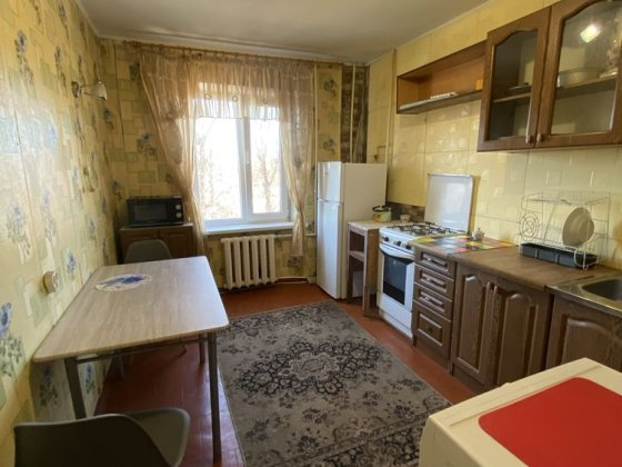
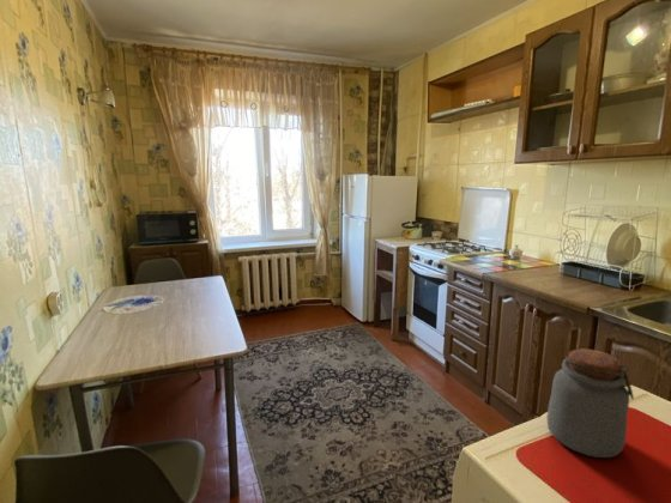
+ jar [545,347,635,459]
